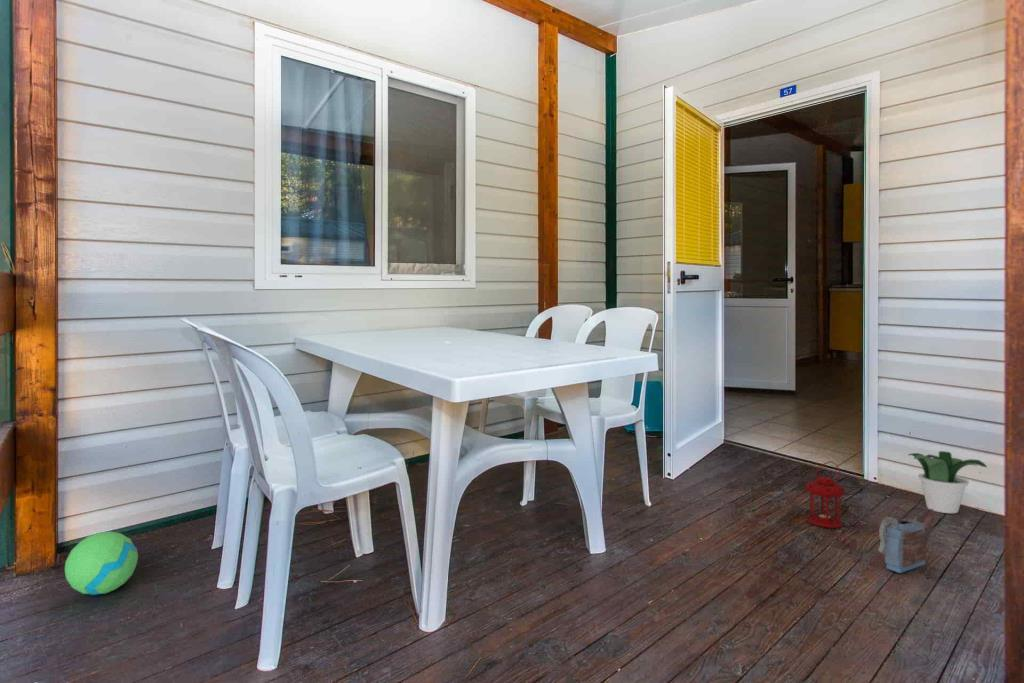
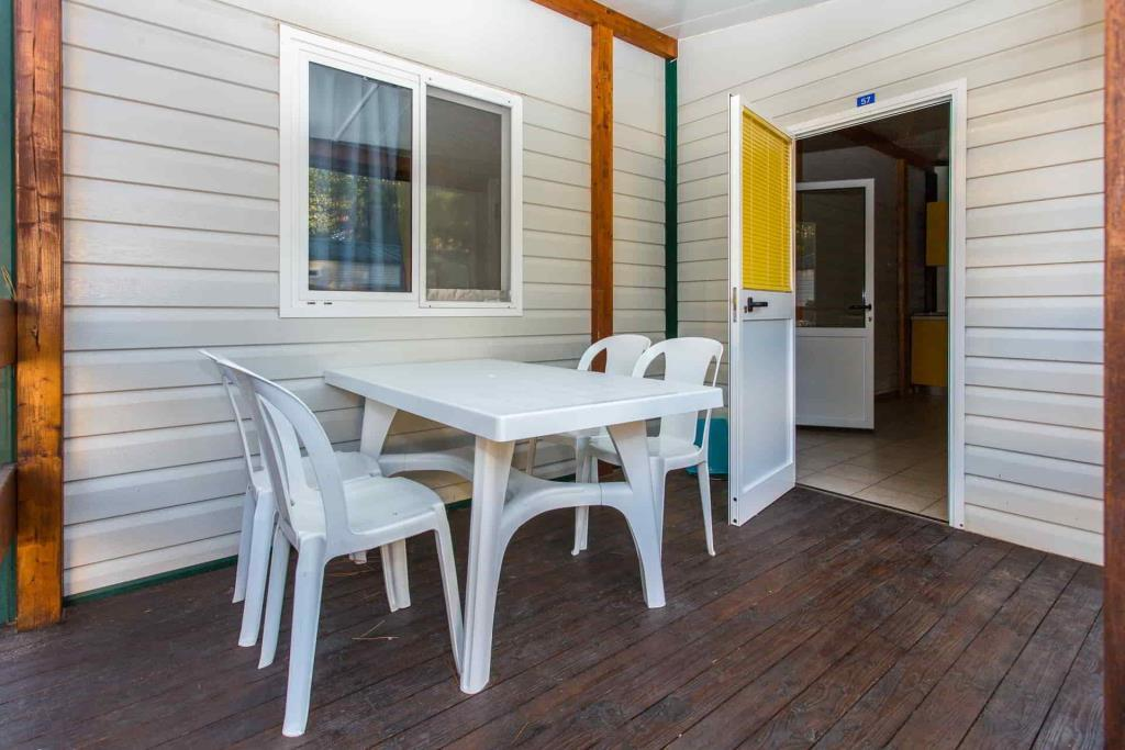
- lantern [805,461,846,529]
- watering can [877,509,937,574]
- ball [64,531,139,596]
- potted plant [907,450,988,514]
